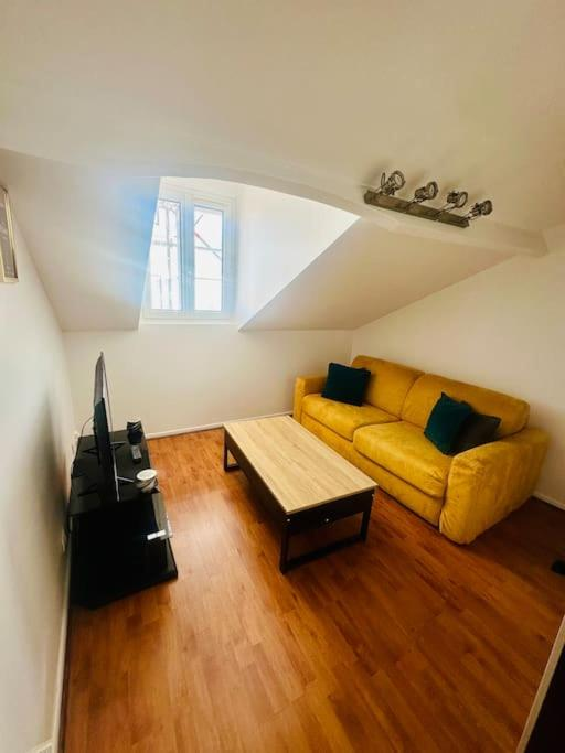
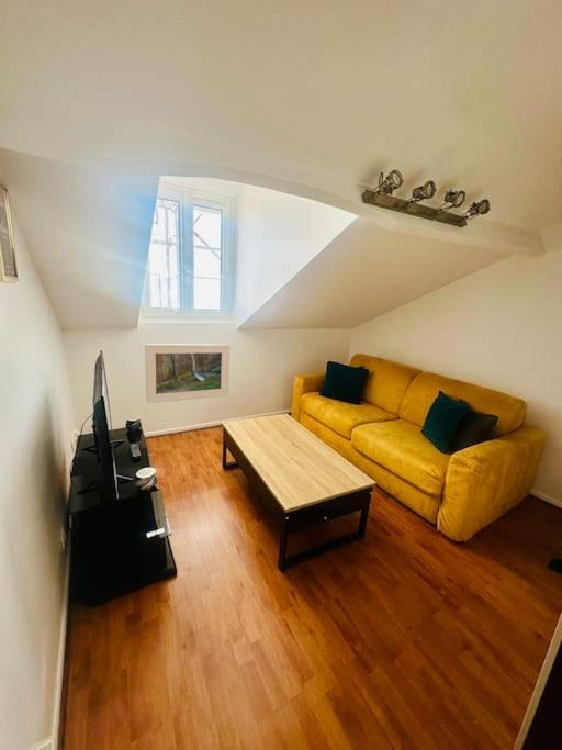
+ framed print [144,343,231,404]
